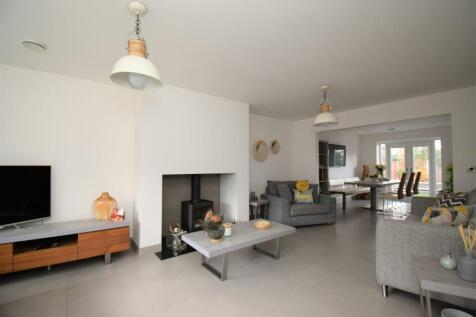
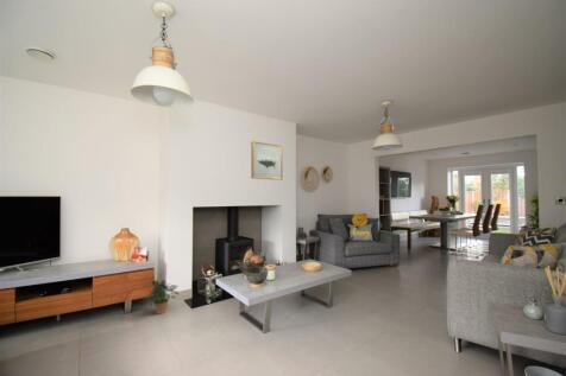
+ wall art [250,140,284,181]
+ potted plant [145,278,180,316]
